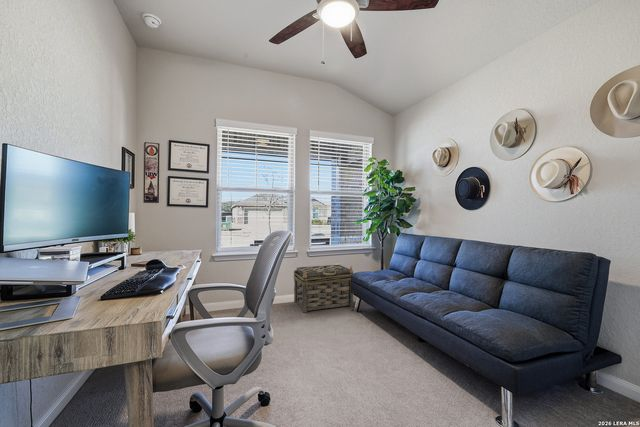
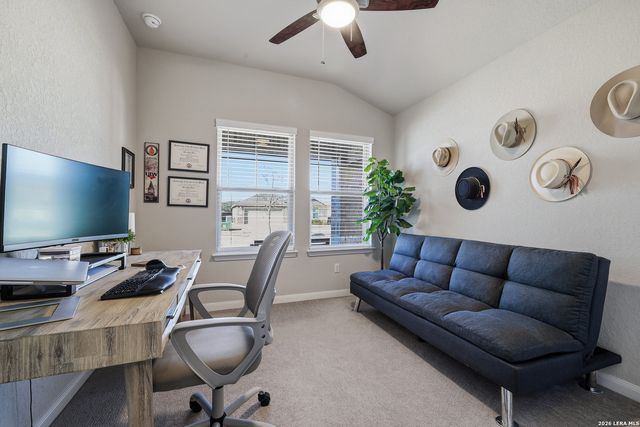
- basket [292,264,355,313]
